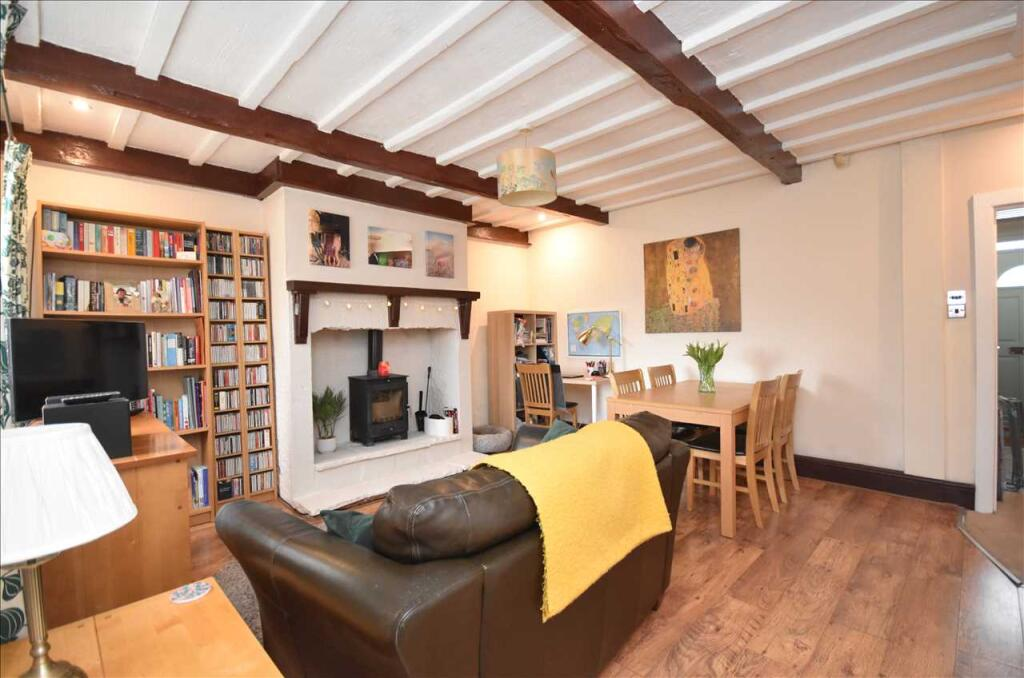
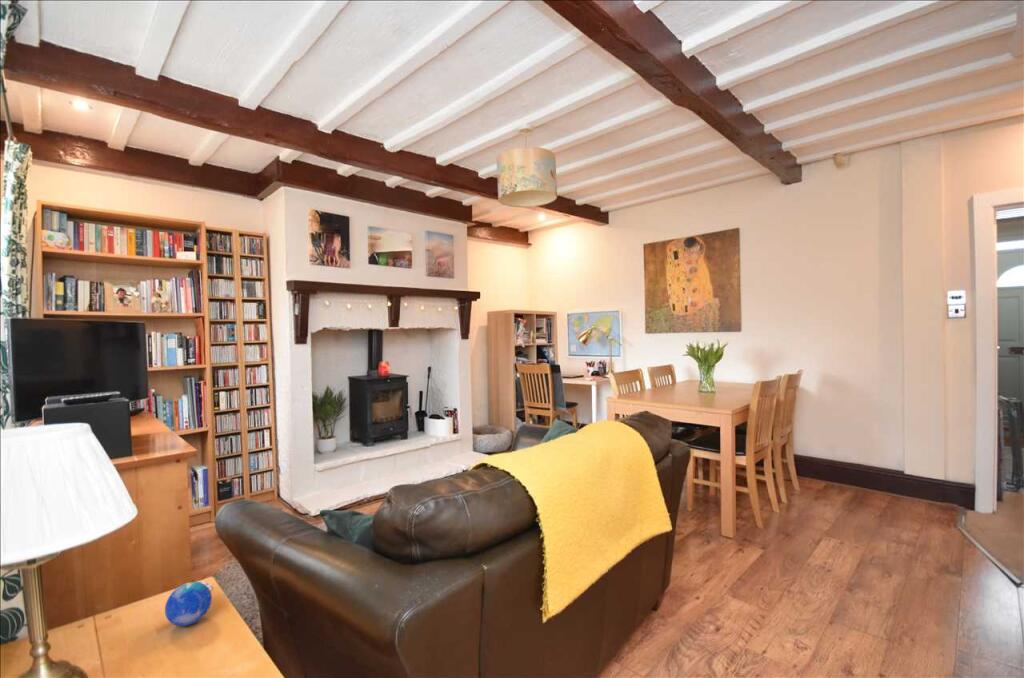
+ decorative orb [164,581,213,627]
